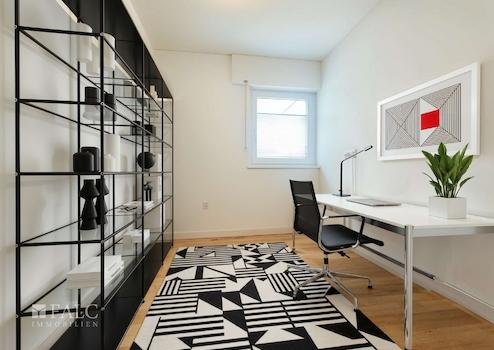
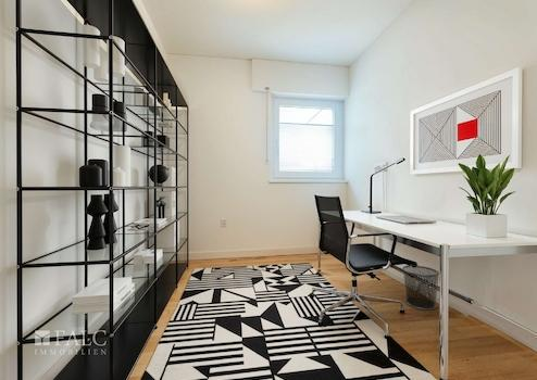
+ waste bin [401,265,440,312]
